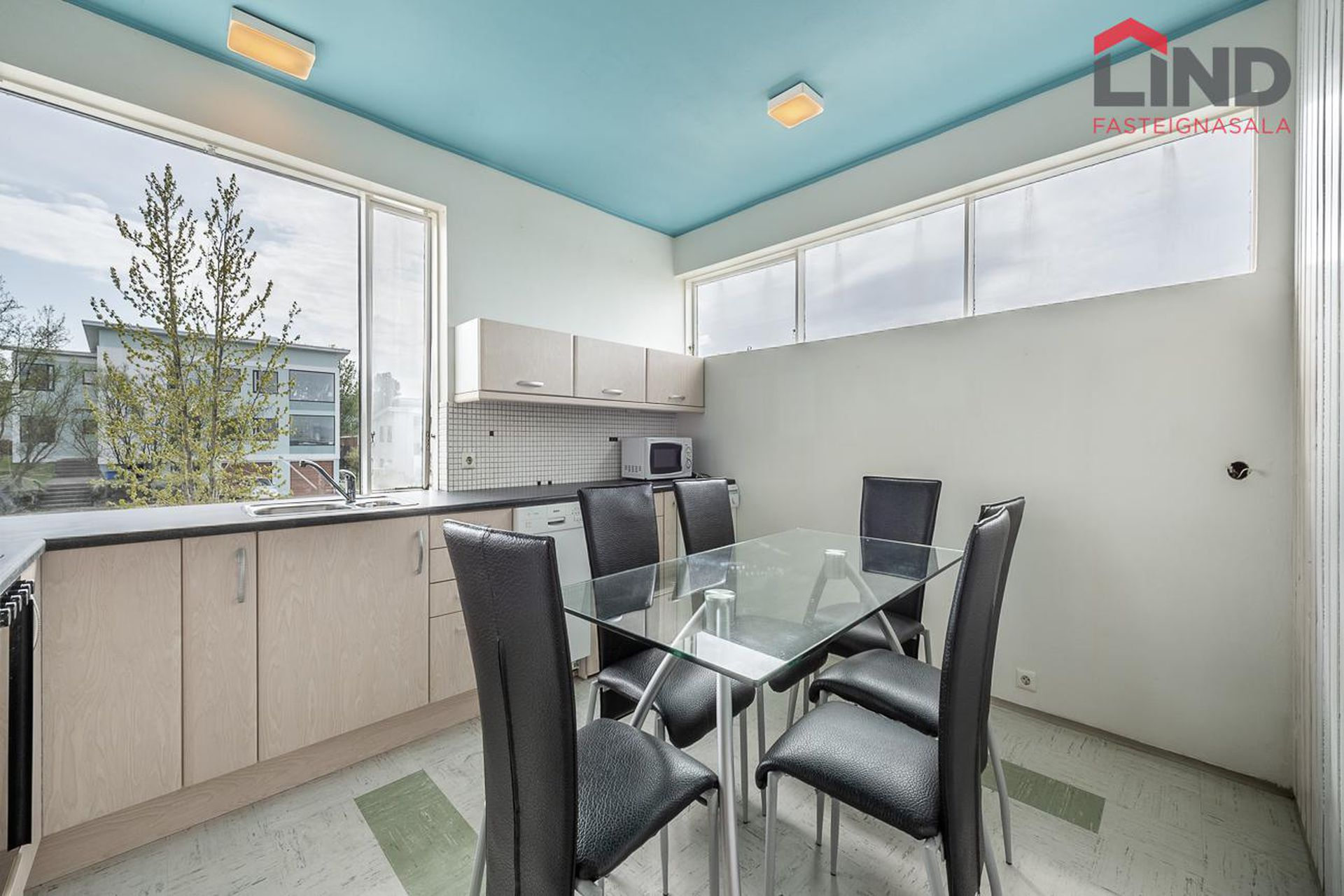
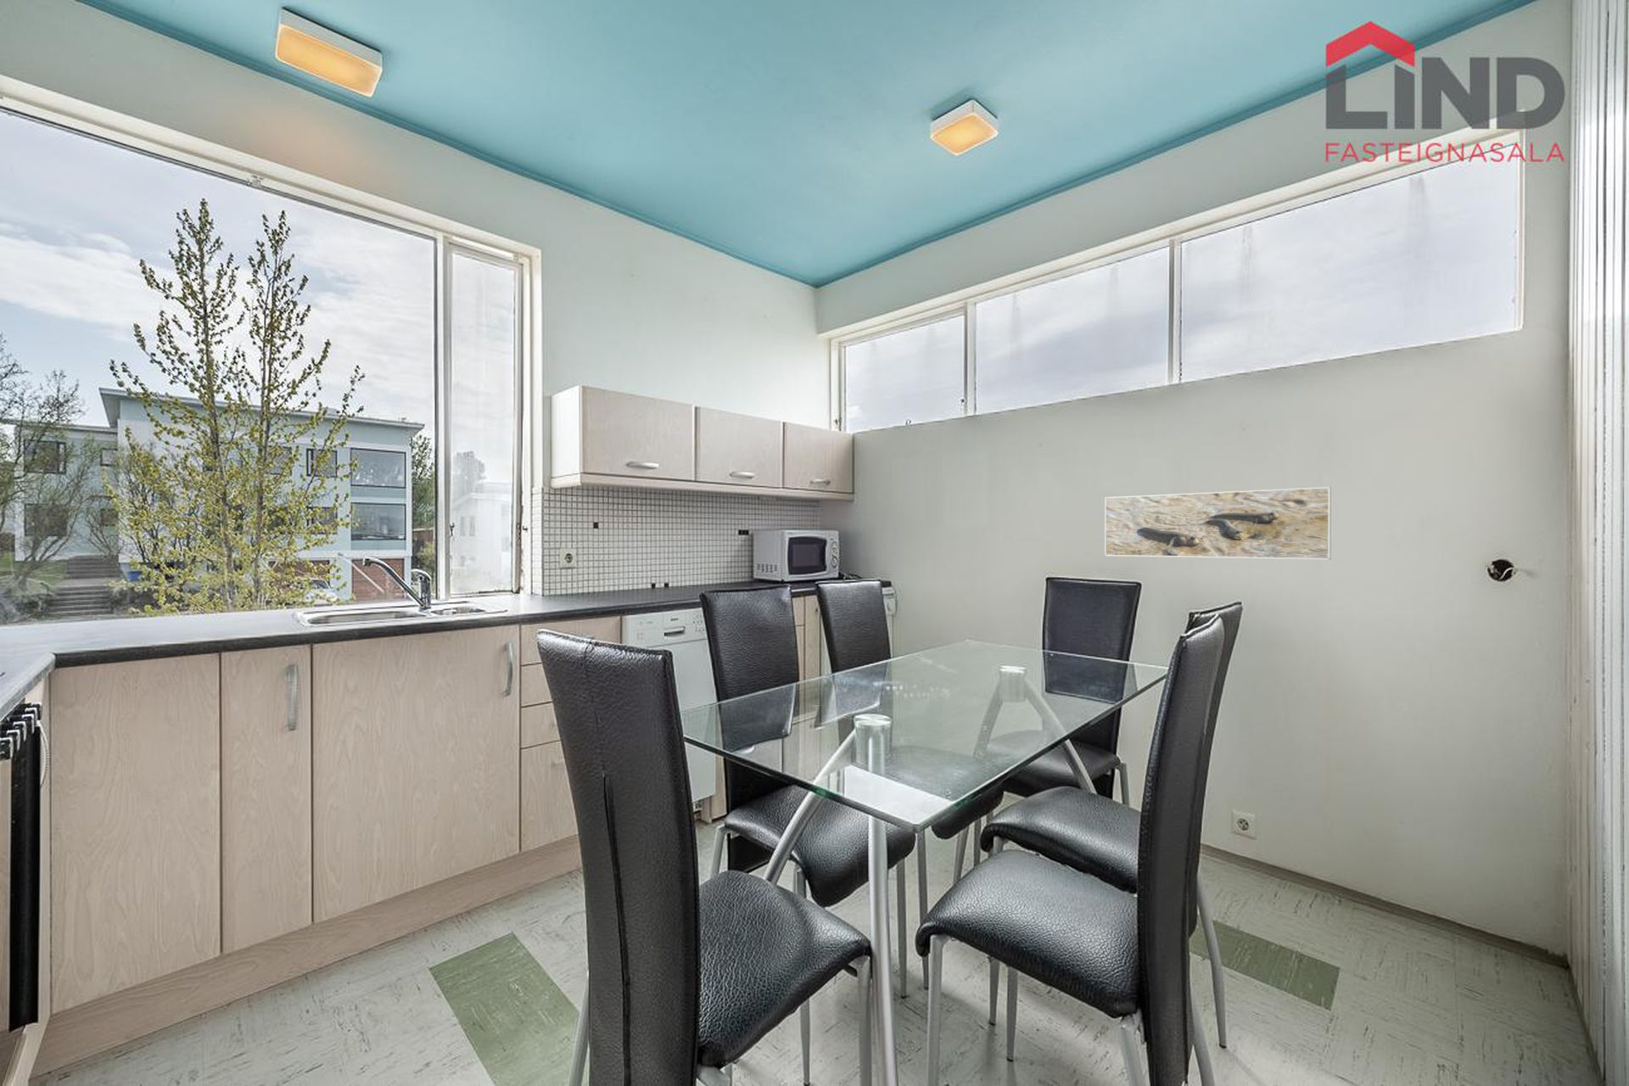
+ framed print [1104,486,1332,560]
